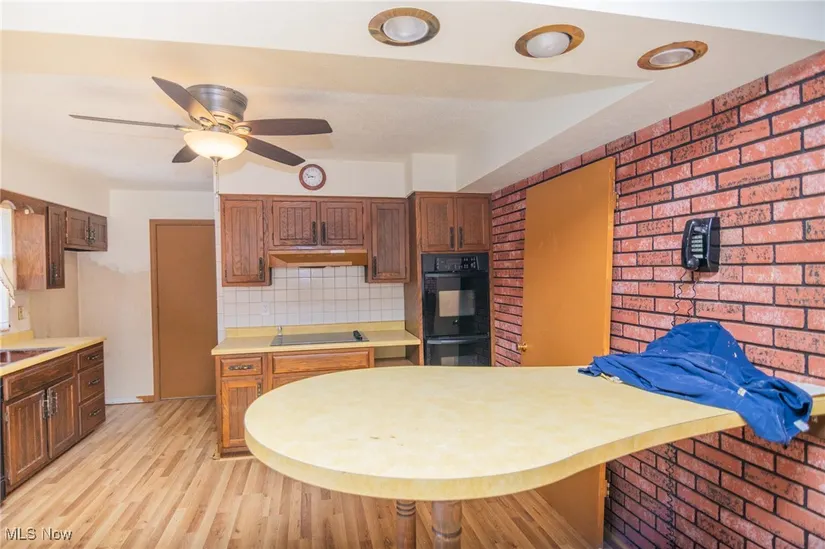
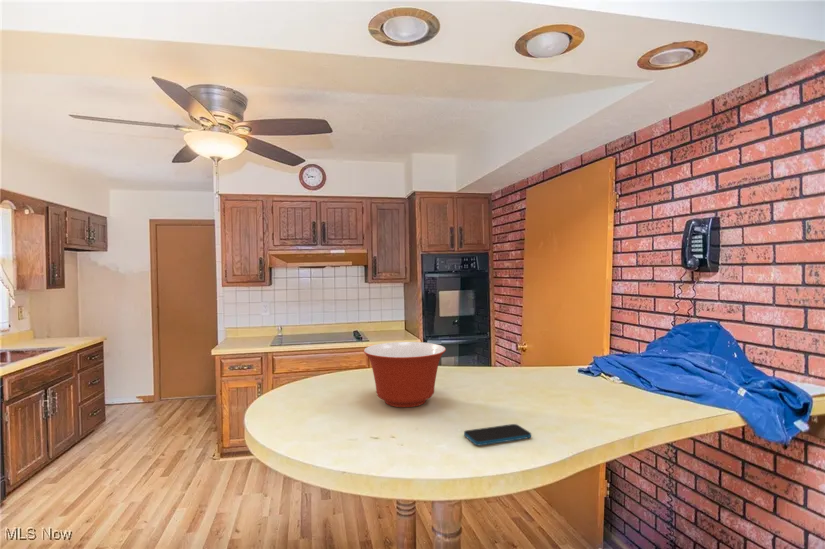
+ mixing bowl [363,341,447,408]
+ smartphone [463,423,532,446]
